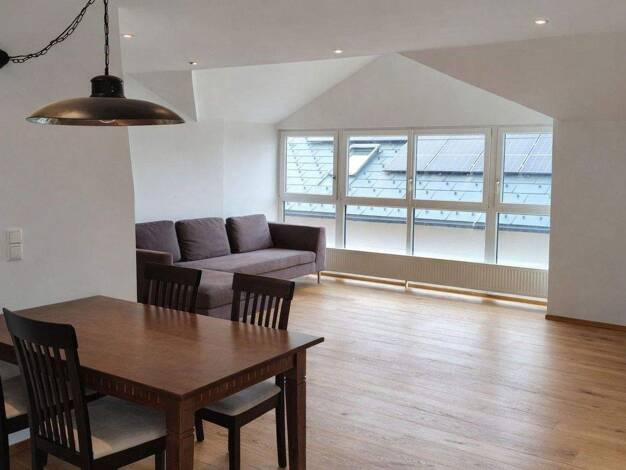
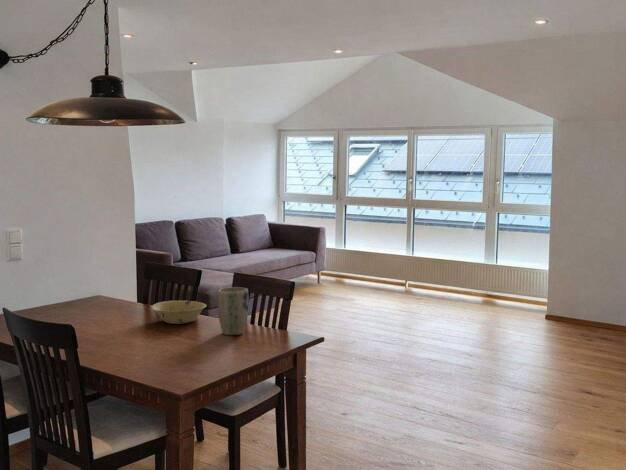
+ plant pot [217,286,249,336]
+ bowl [151,300,207,325]
